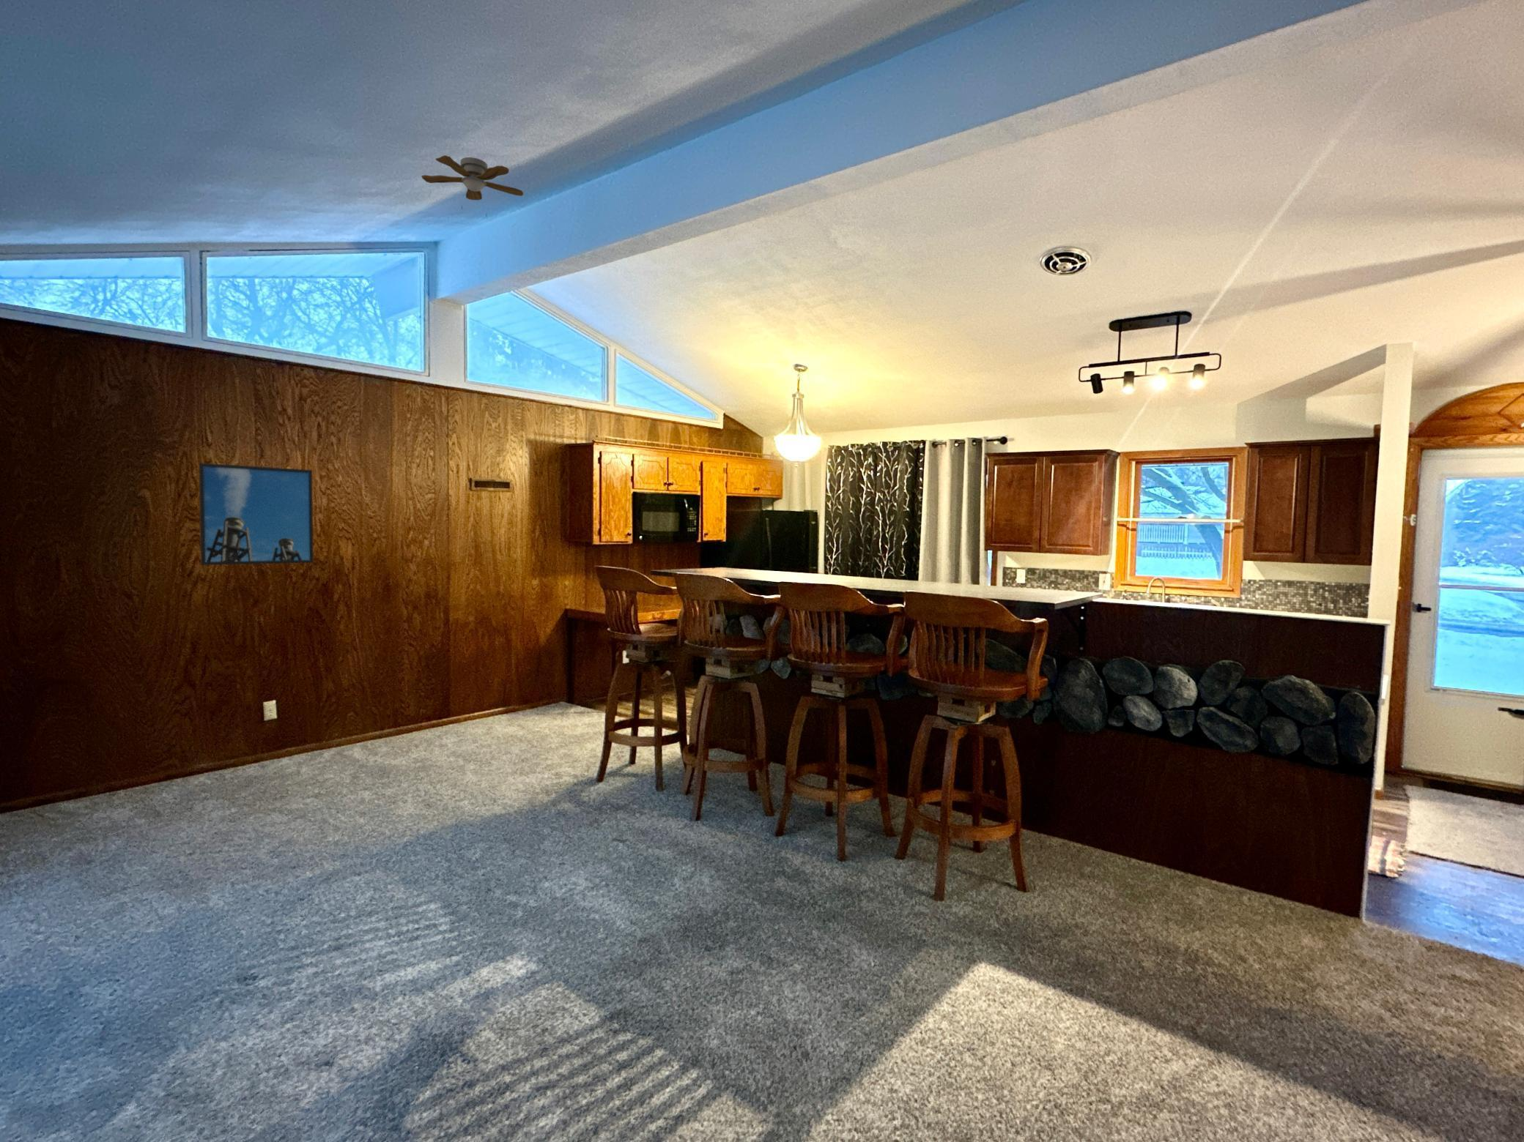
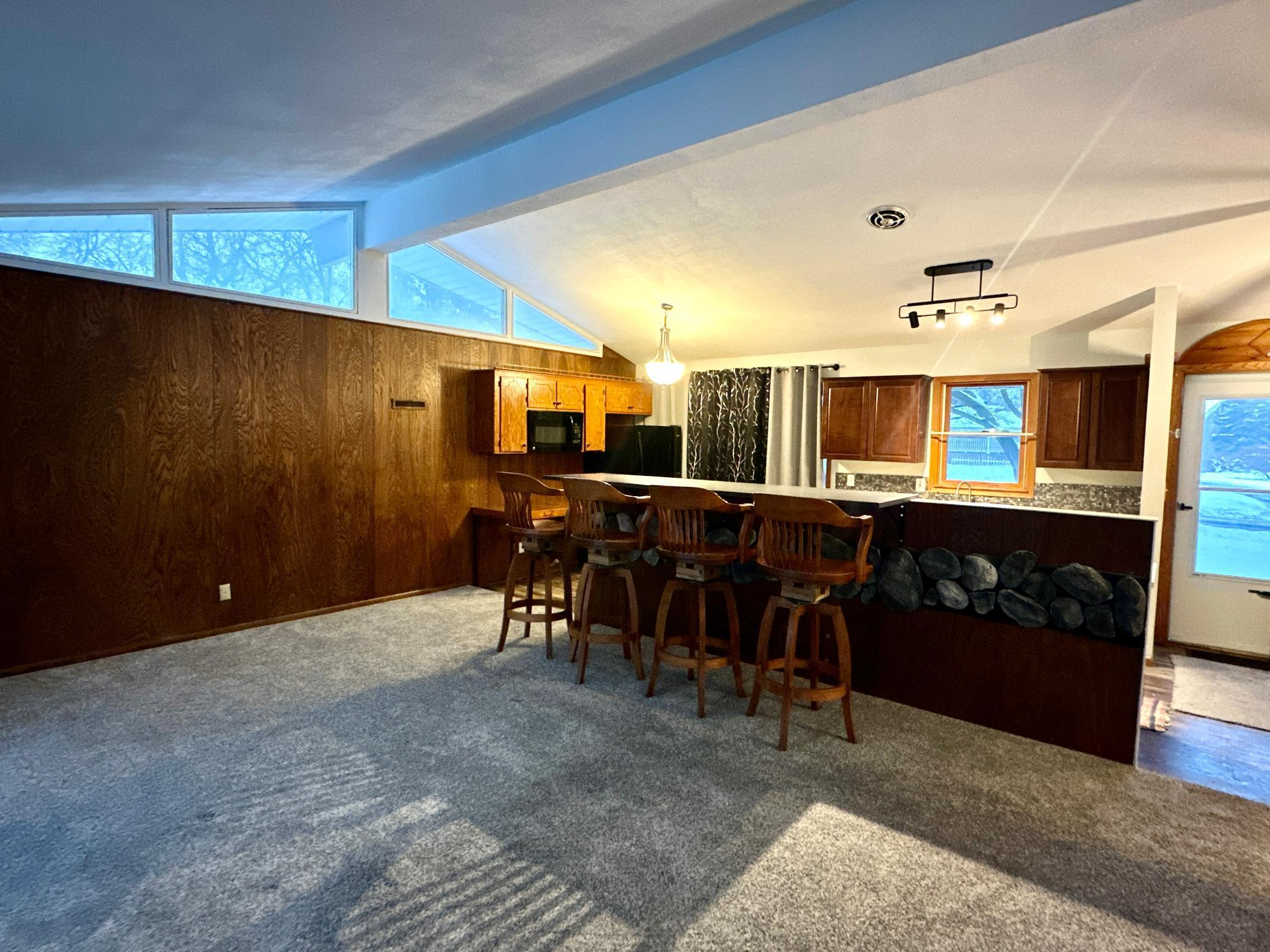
- ceiling fan [420,155,524,217]
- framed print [198,462,313,566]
